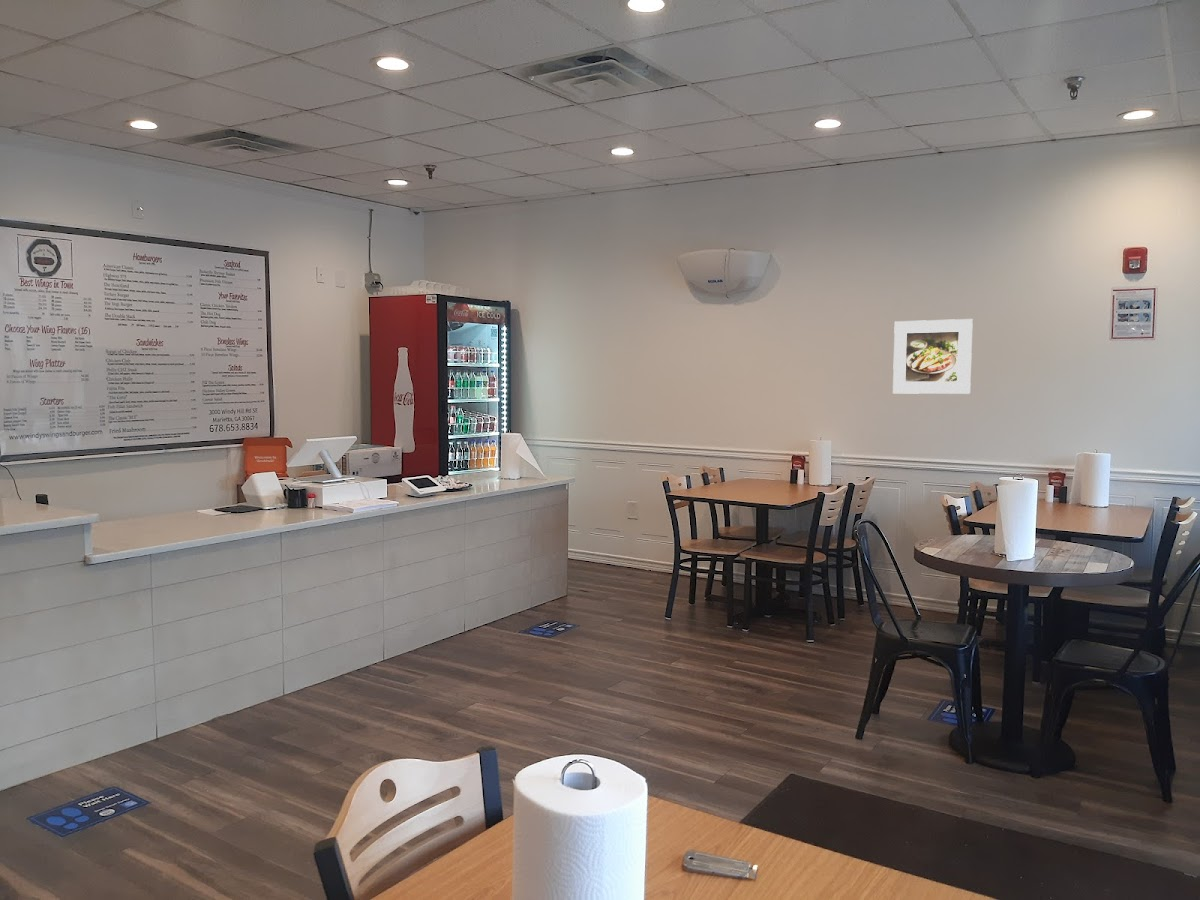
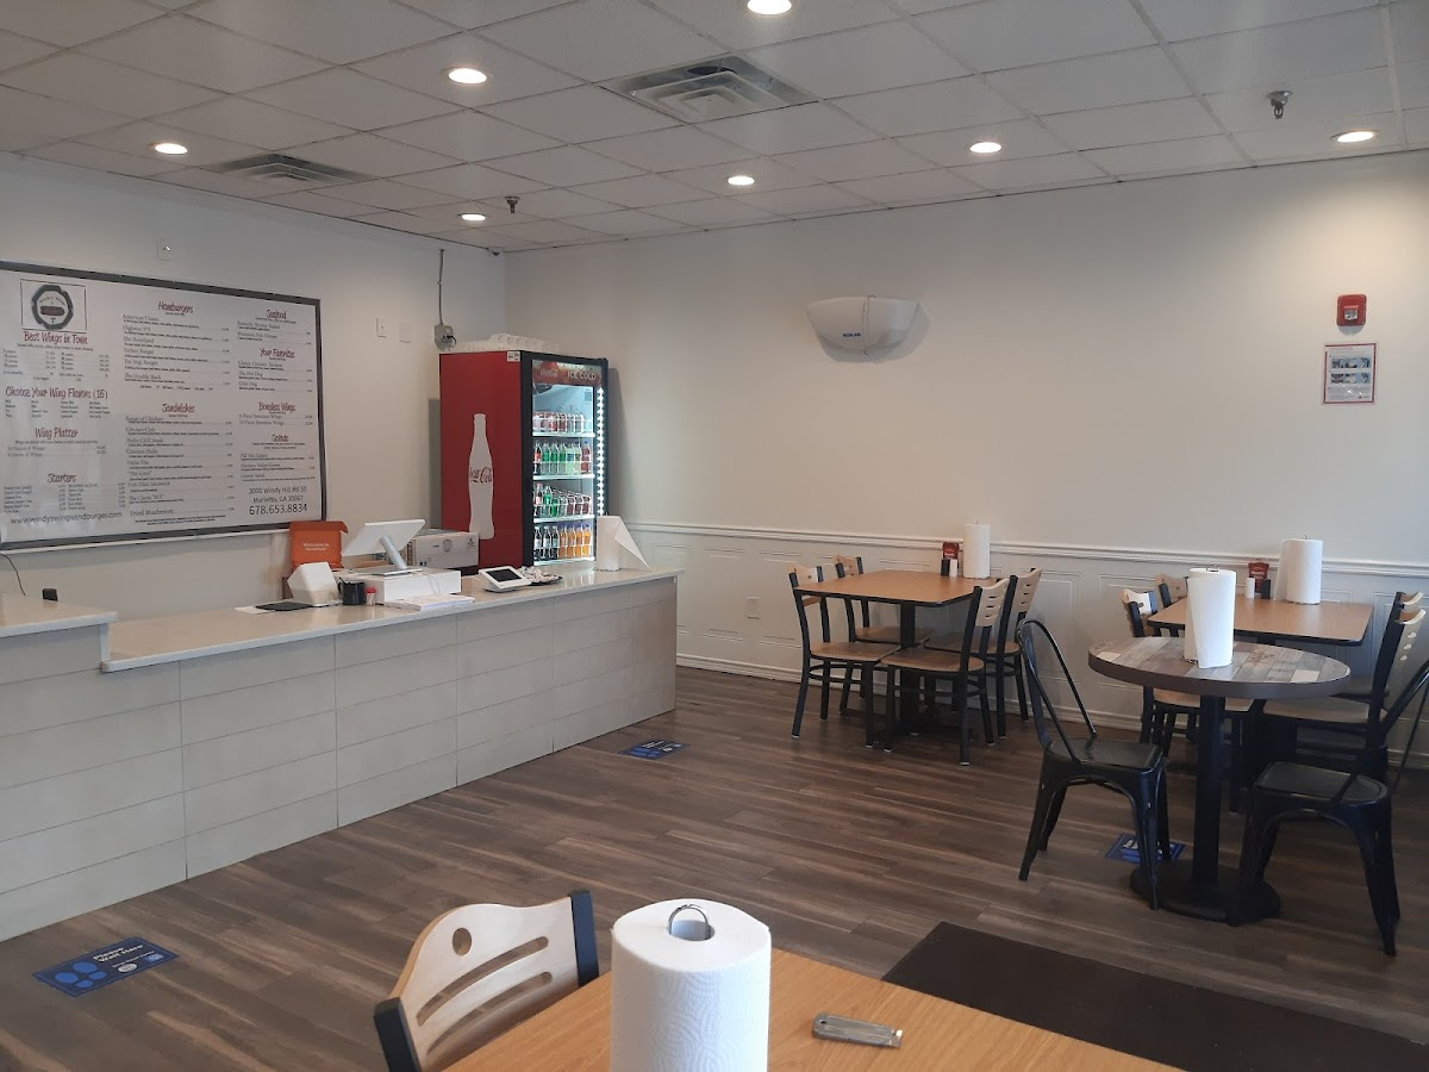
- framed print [892,318,974,395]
